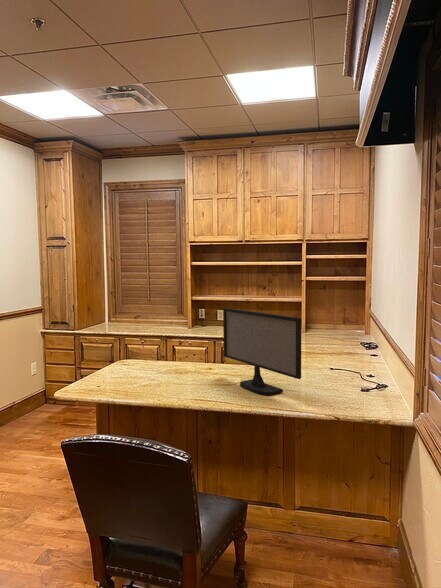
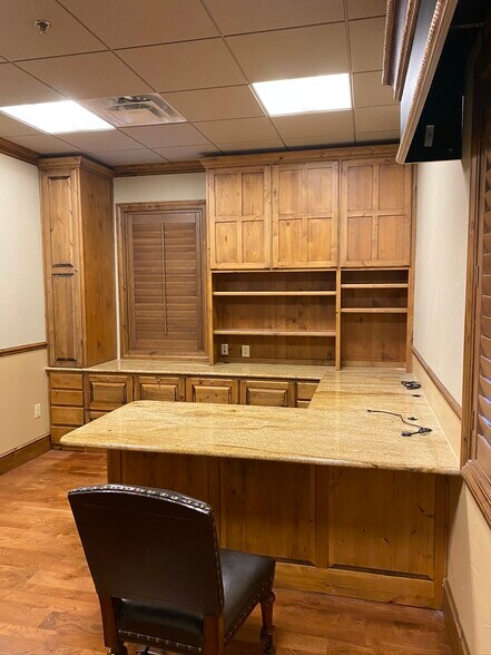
- computer monitor [222,307,302,396]
